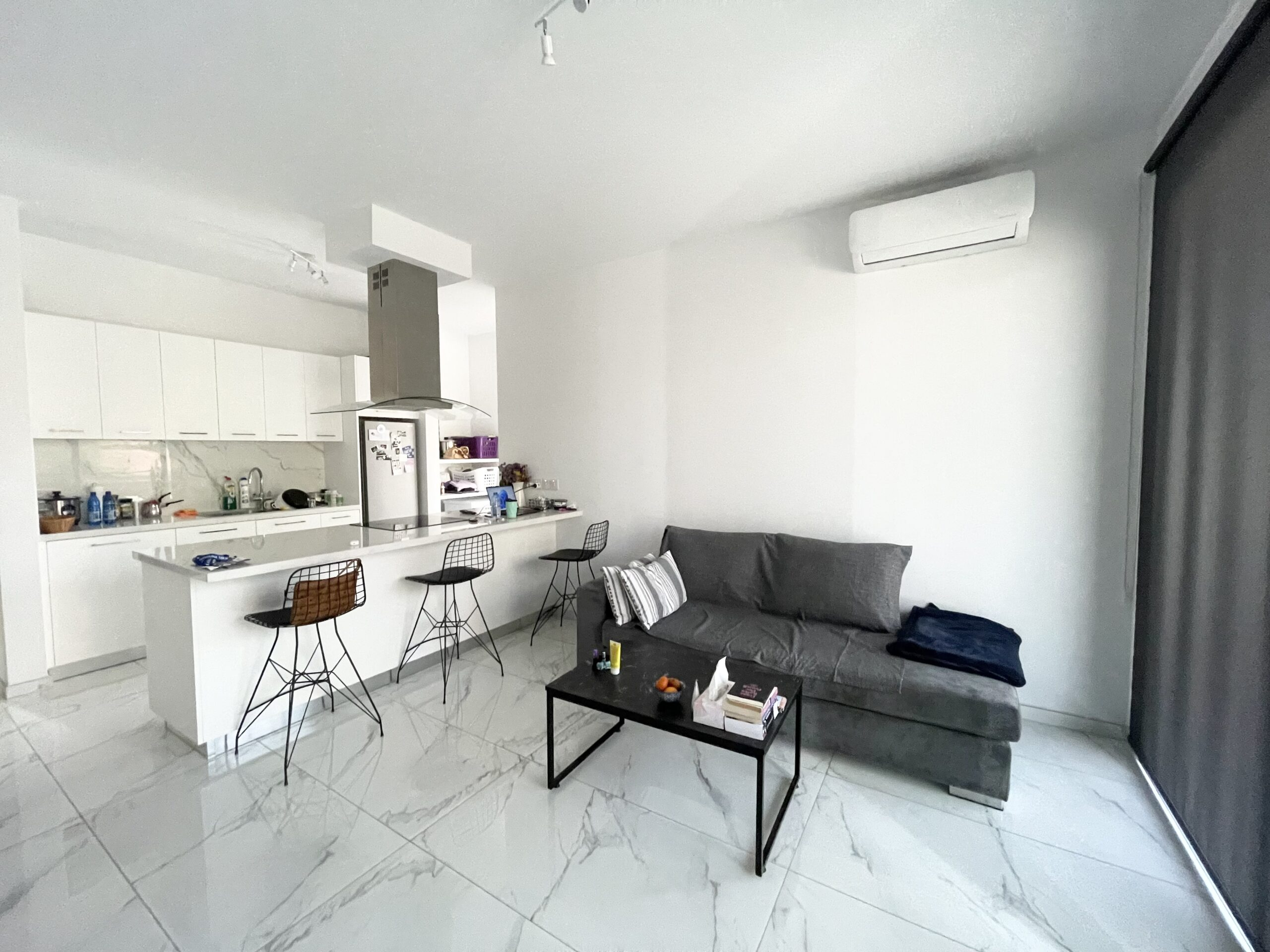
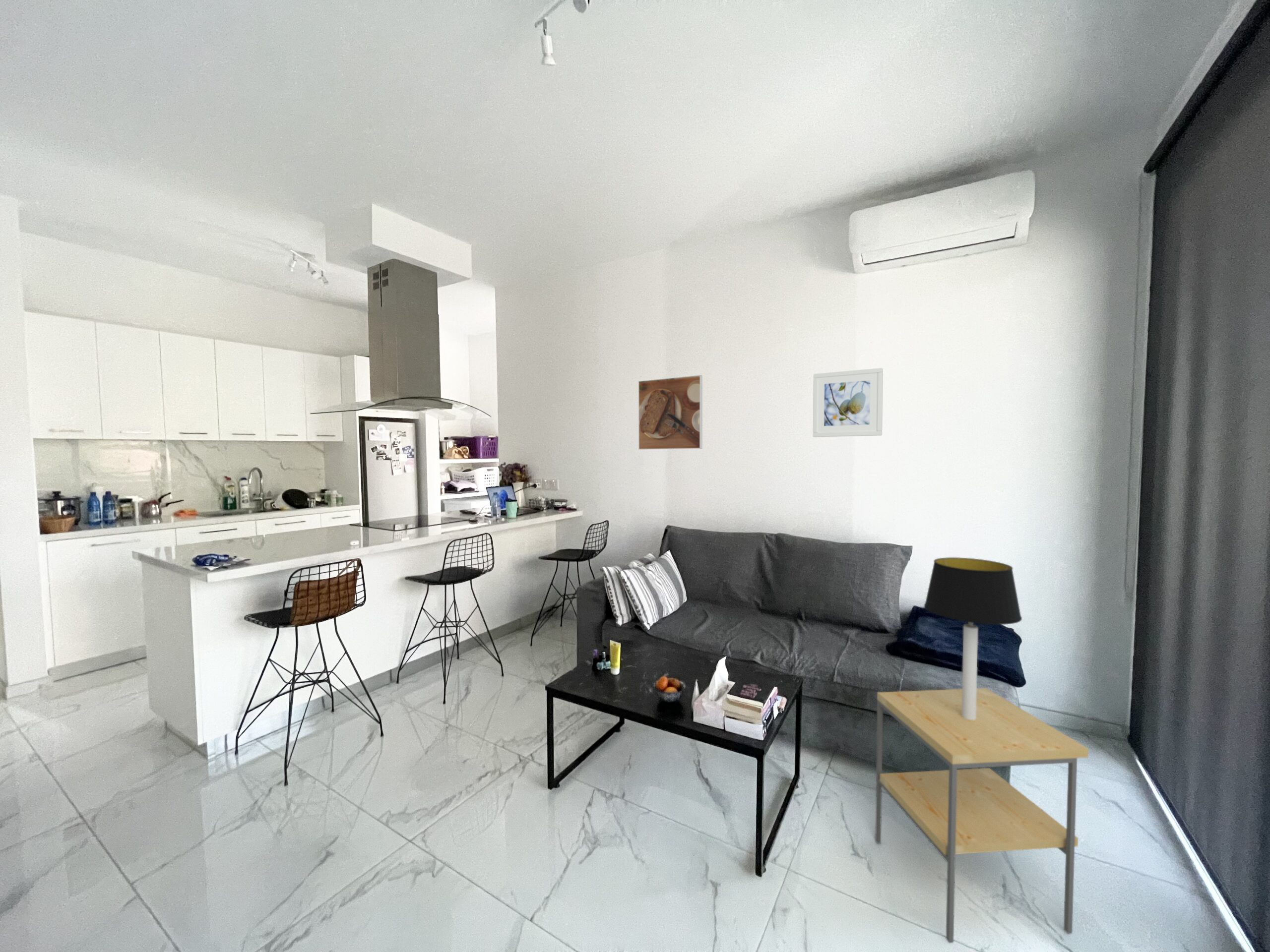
+ table lamp [924,557,1022,720]
+ side table [875,688,1089,944]
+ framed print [638,374,703,450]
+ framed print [813,367,884,437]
